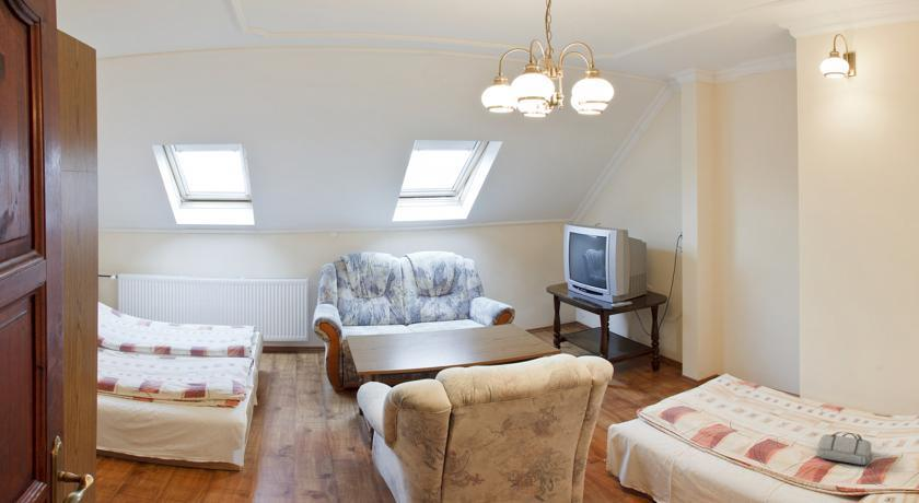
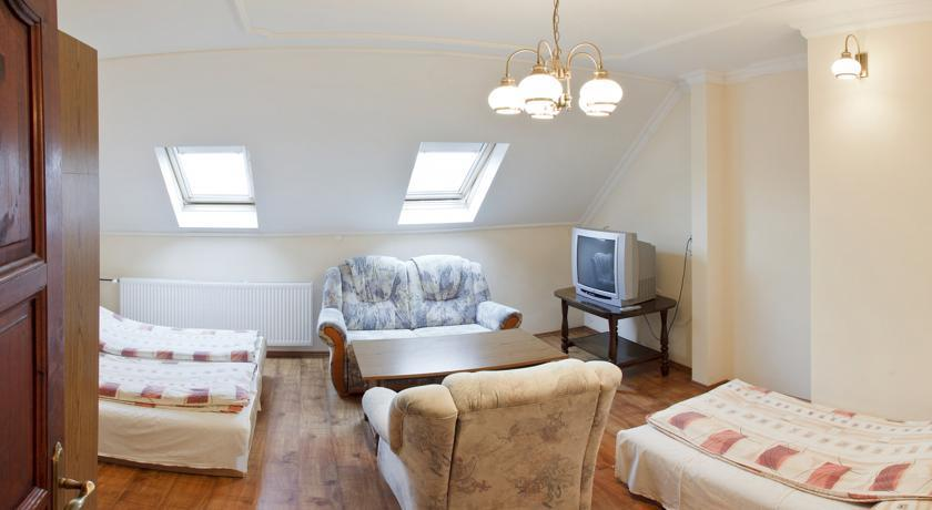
- tote bag [816,431,872,466]
